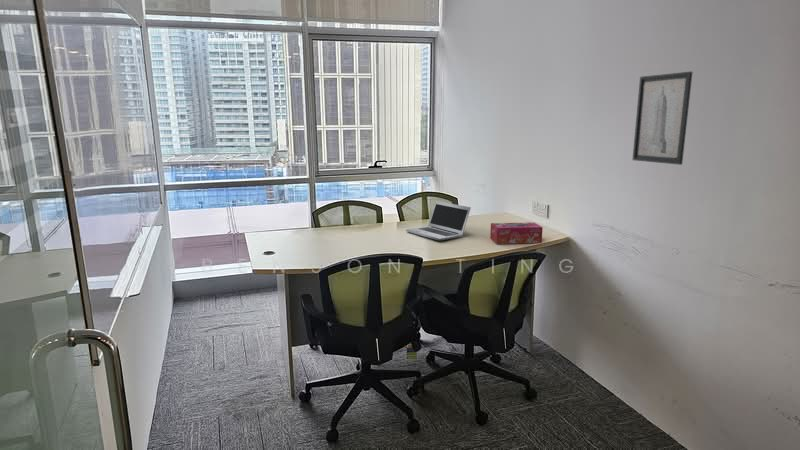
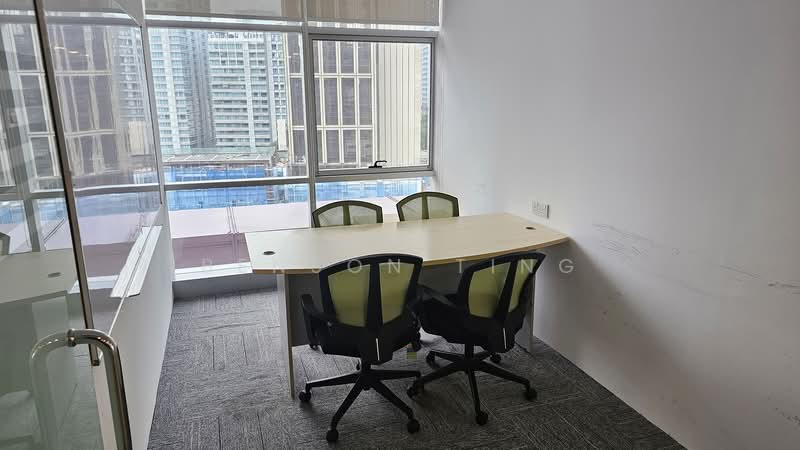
- tissue box [489,222,544,245]
- wall art [631,71,693,166]
- laptop [405,200,472,242]
